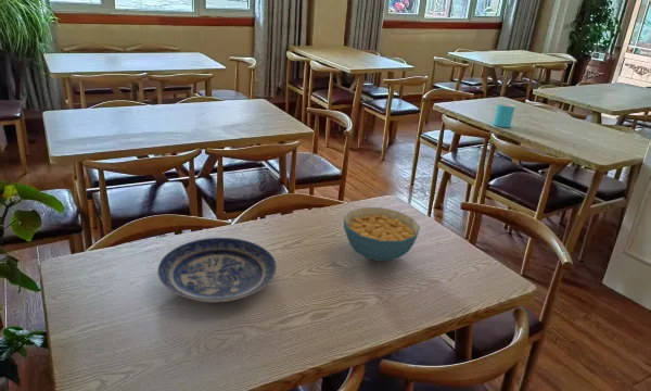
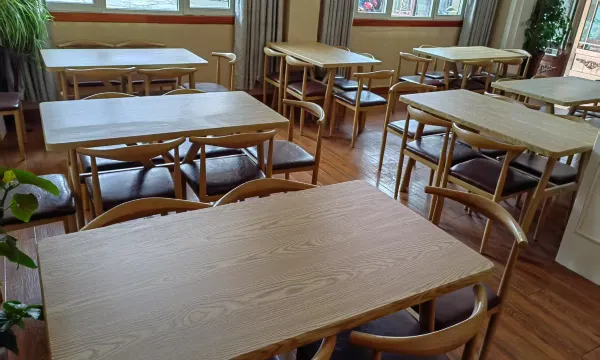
- cup [493,102,516,128]
- cereal bowl [343,206,421,262]
- plate [157,237,278,303]
